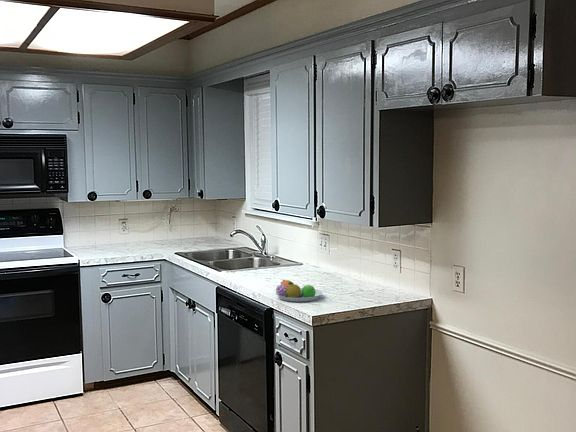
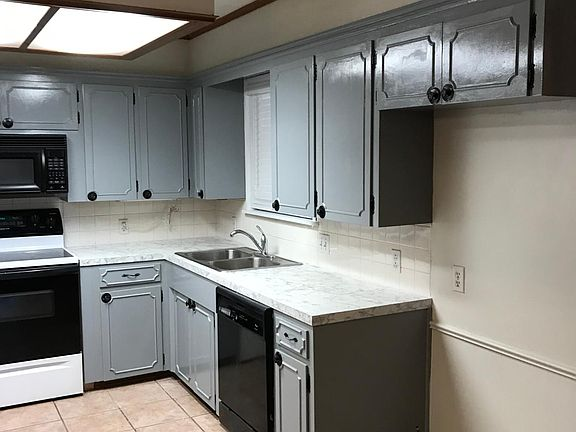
- fruit bowl [275,279,324,303]
